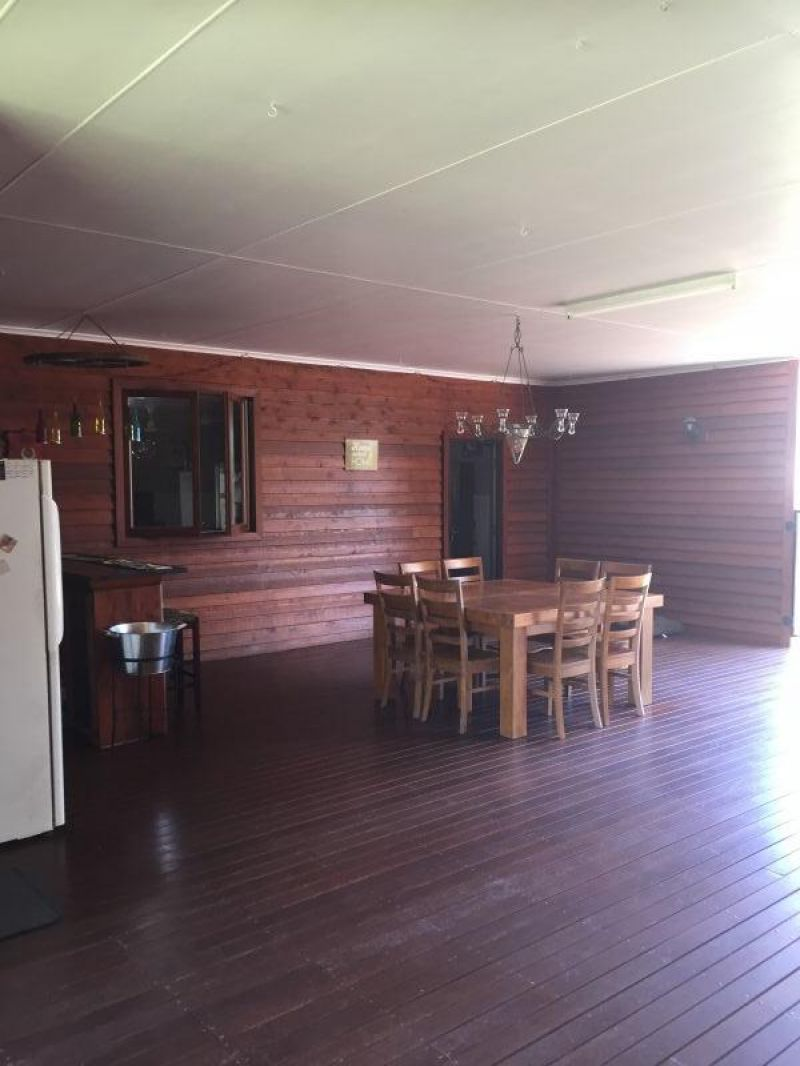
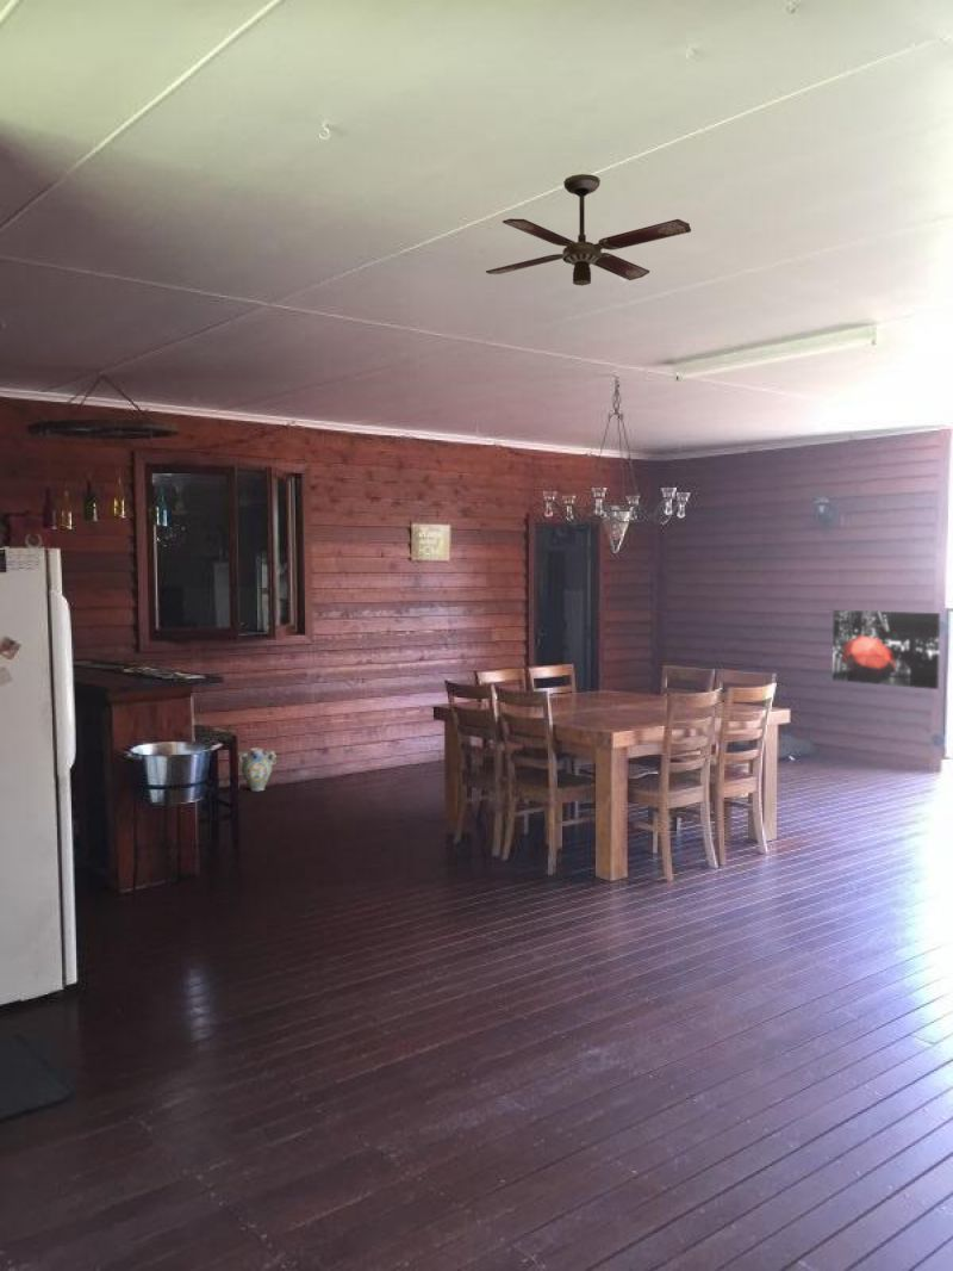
+ ceiling fan [485,173,692,287]
+ ceramic jug [238,746,278,792]
+ wall art [831,609,941,690]
